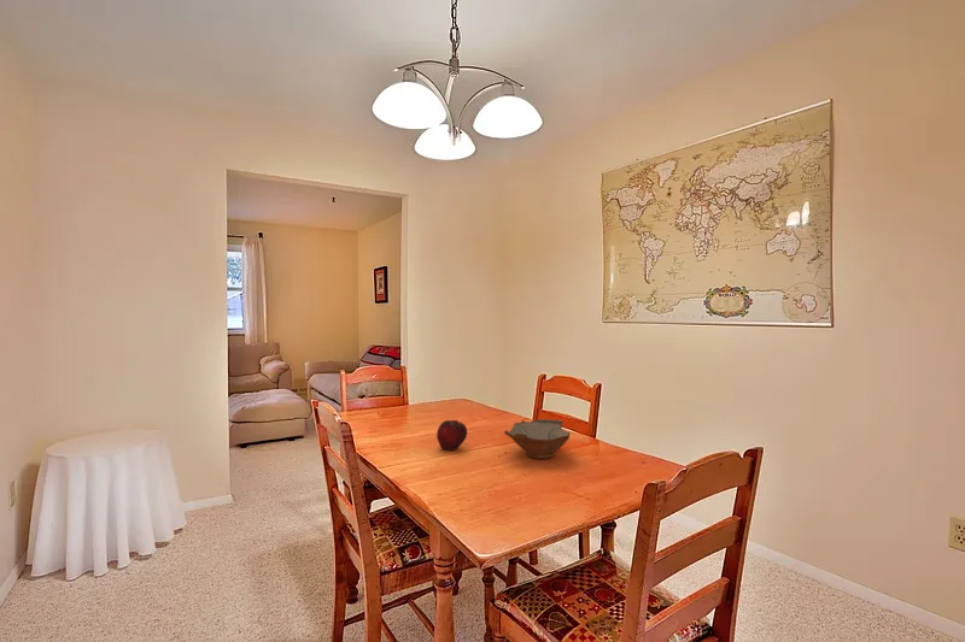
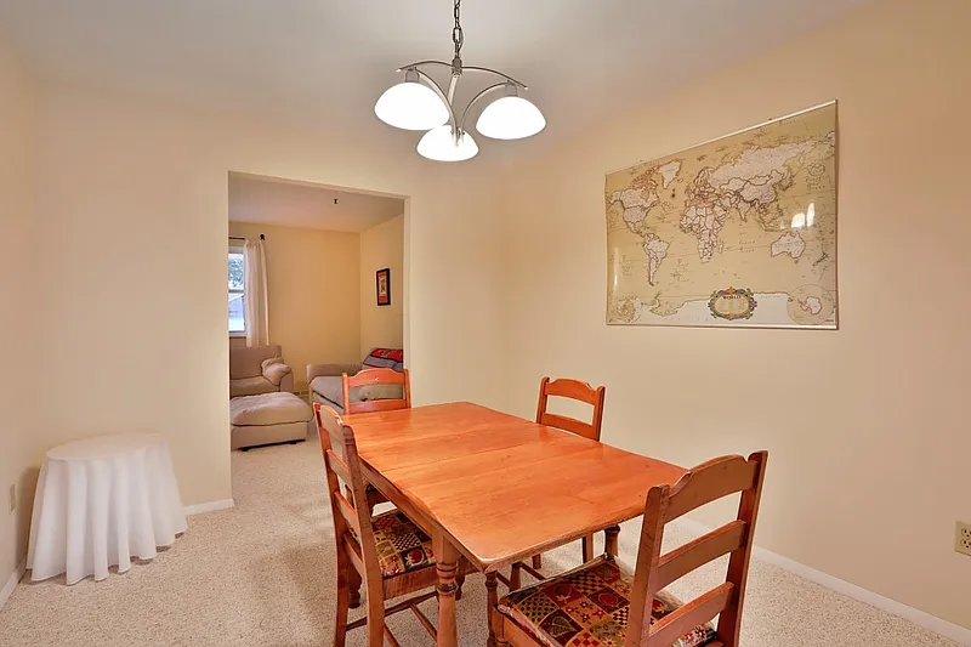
- bowl [503,418,571,460]
- fruit [435,419,468,452]
